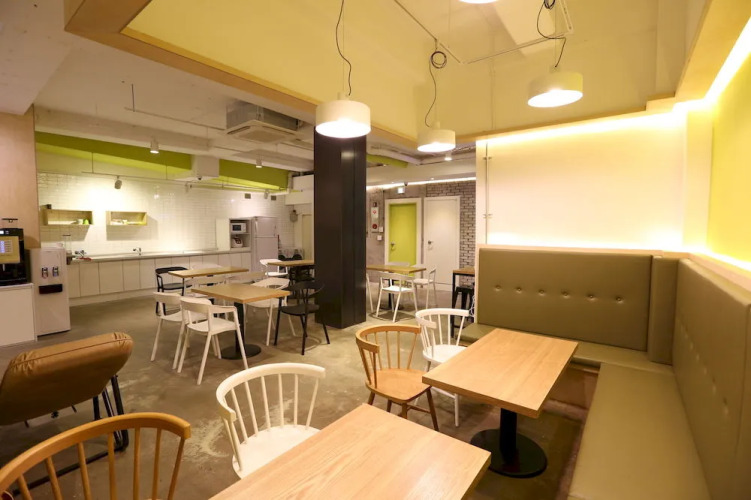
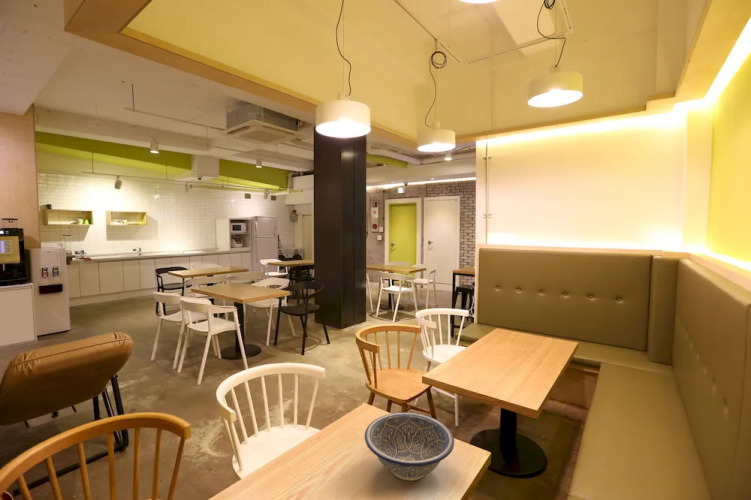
+ decorative bowl [364,411,455,482]
